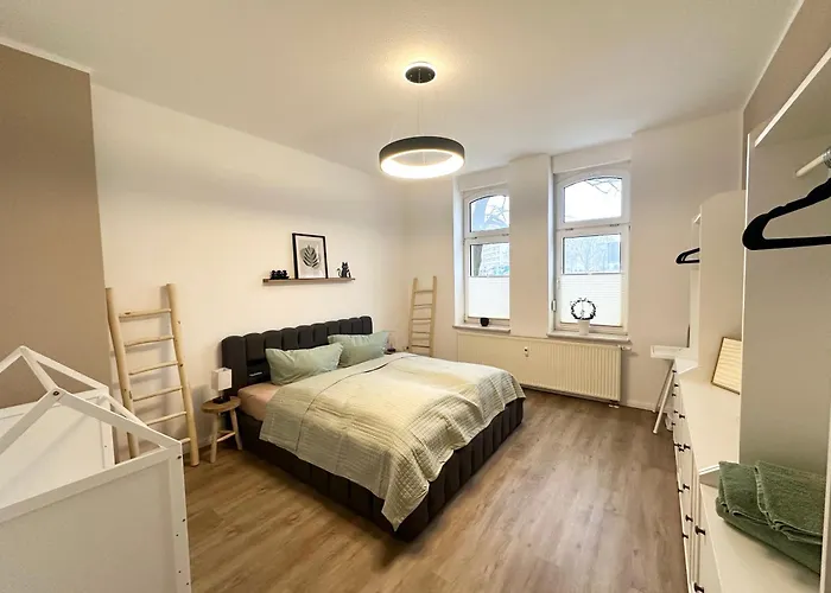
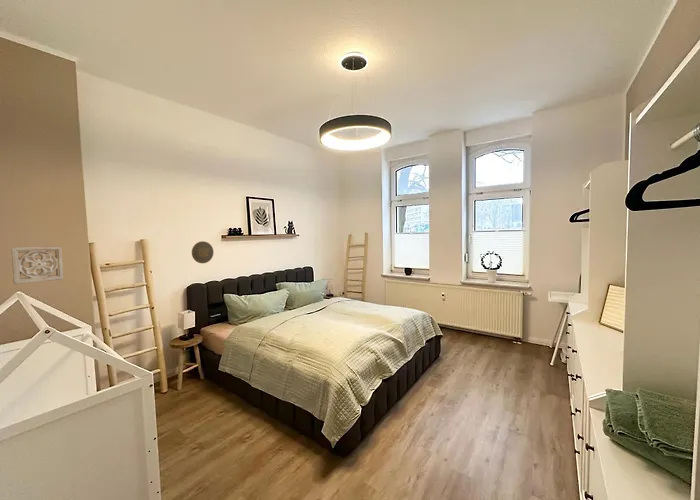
+ decorative plate [191,240,215,264]
+ wall ornament [10,245,64,285]
